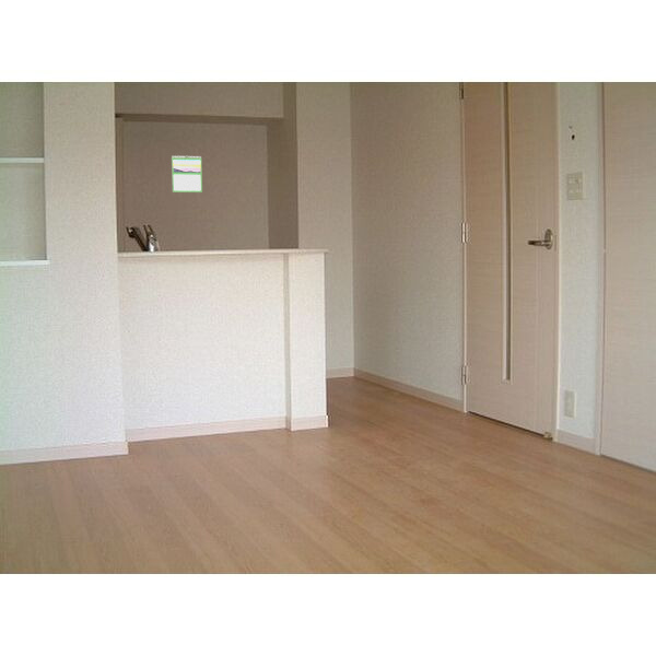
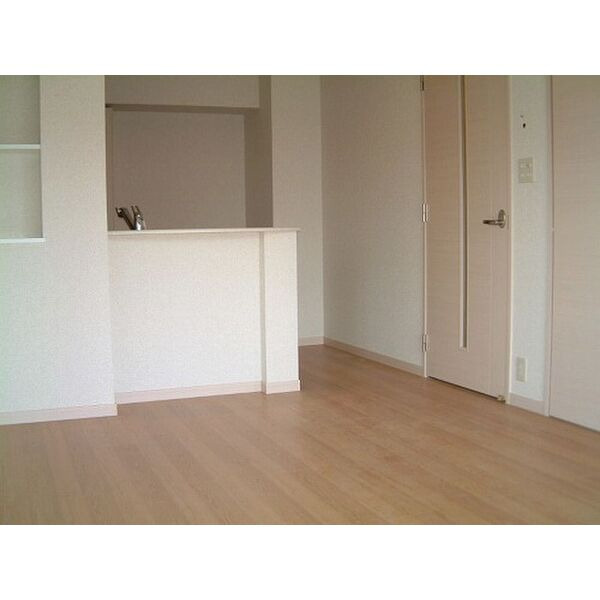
- calendar [171,154,203,194]
